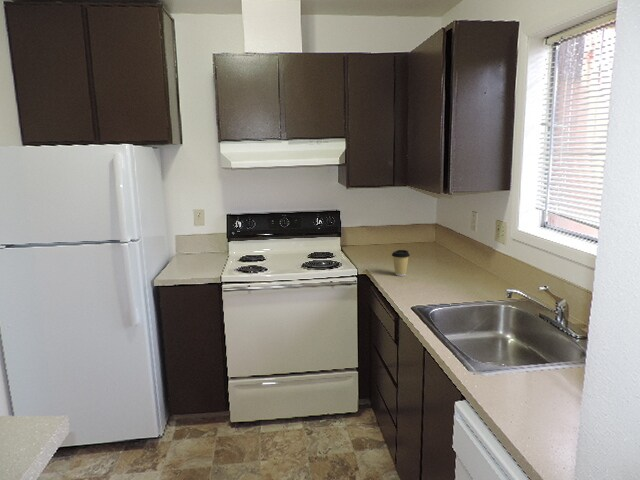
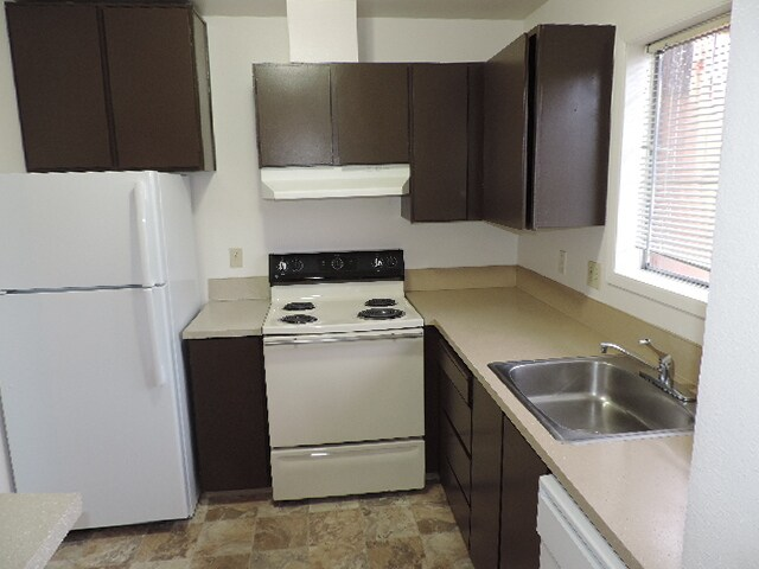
- coffee cup [391,249,411,277]
